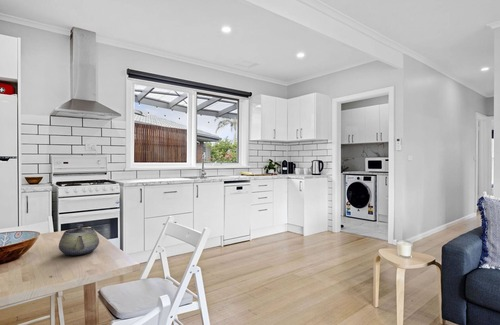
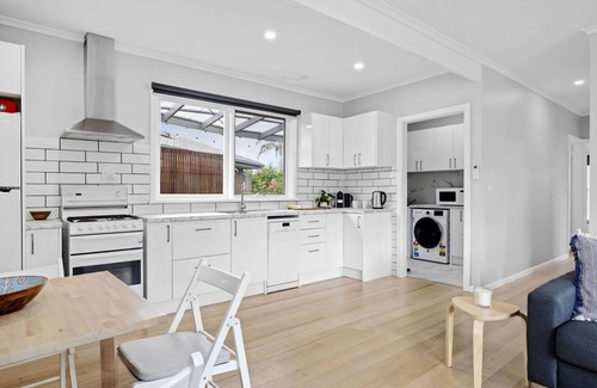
- teapot [58,223,100,257]
